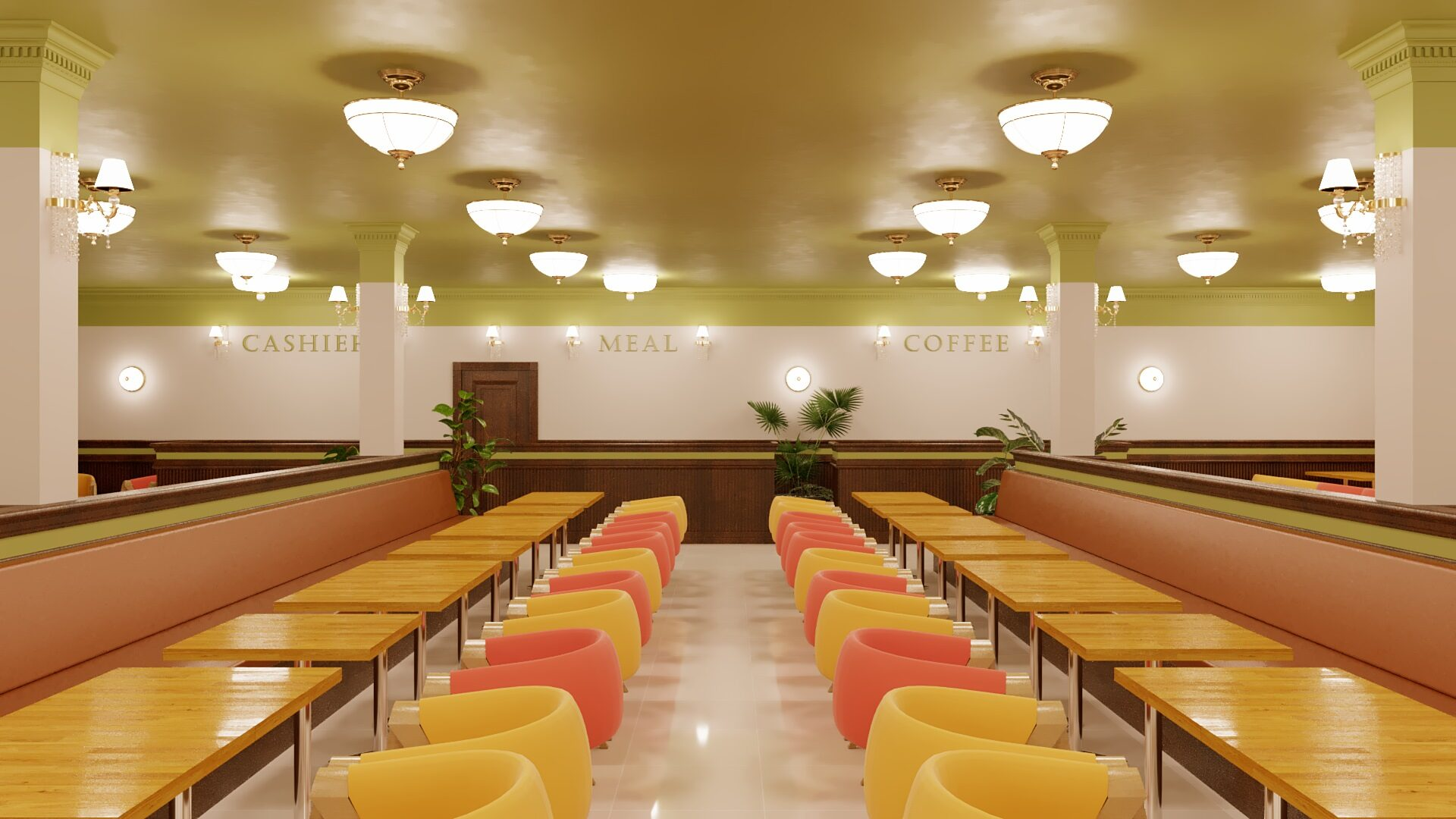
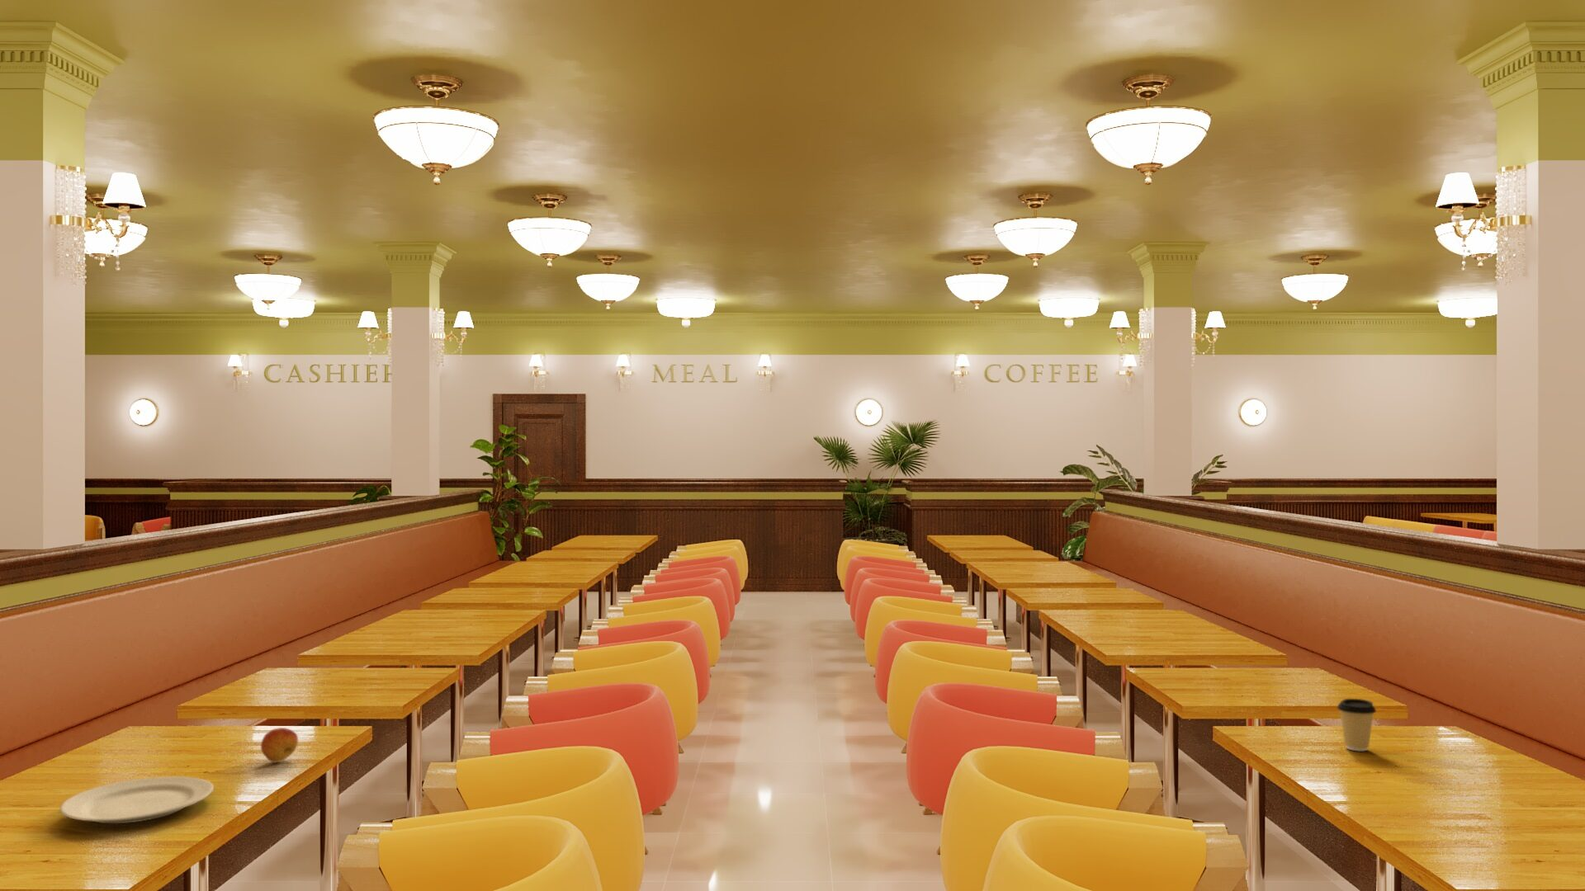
+ fruit [260,727,299,763]
+ coffee cup [1337,698,1377,752]
+ chinaware [60,776,214,825]
